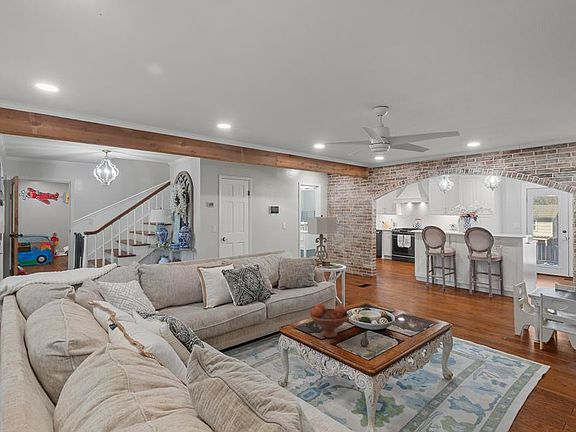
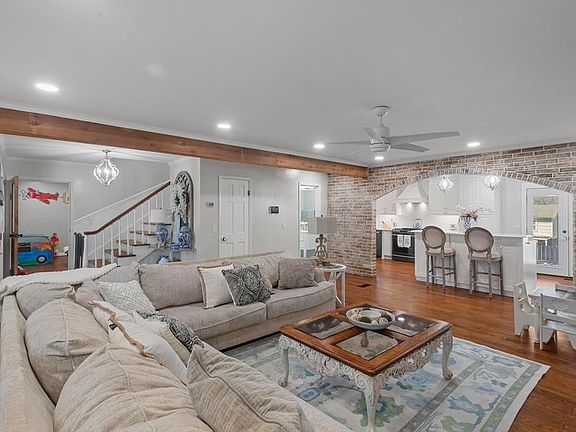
- fruit bowl [309,302,351,339]
